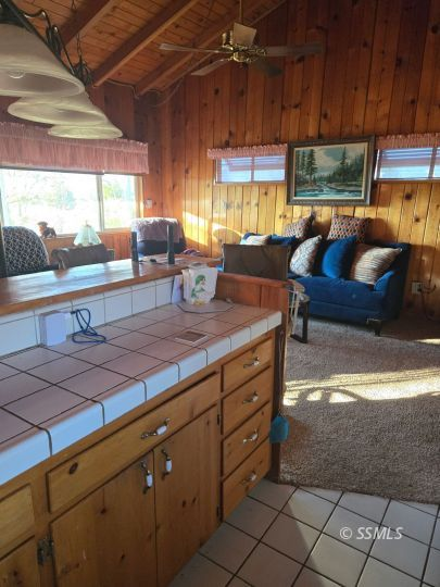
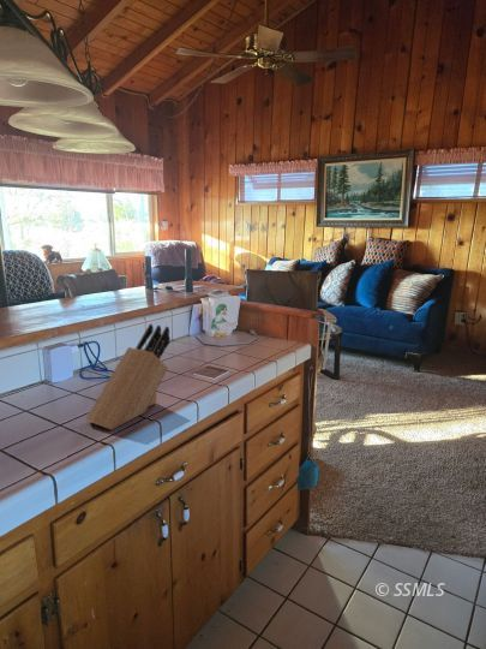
+ knife block [84,323,172,431]
